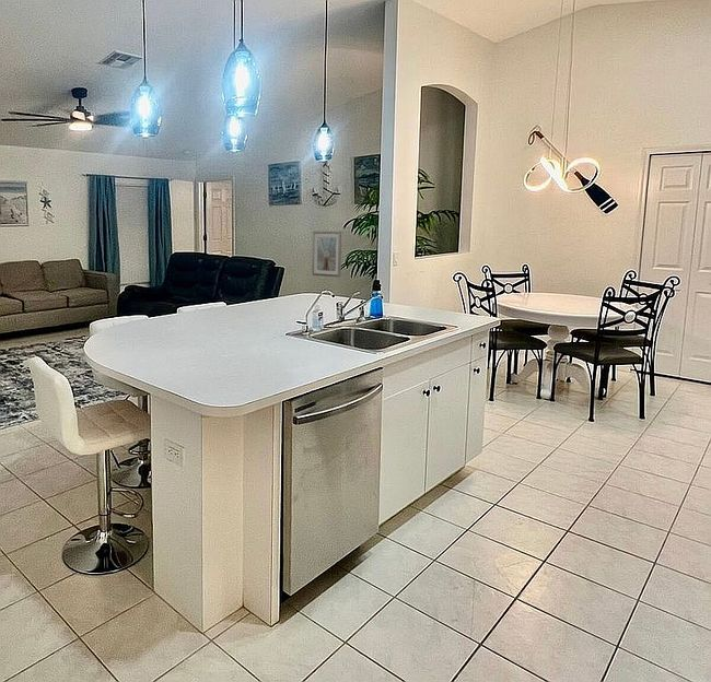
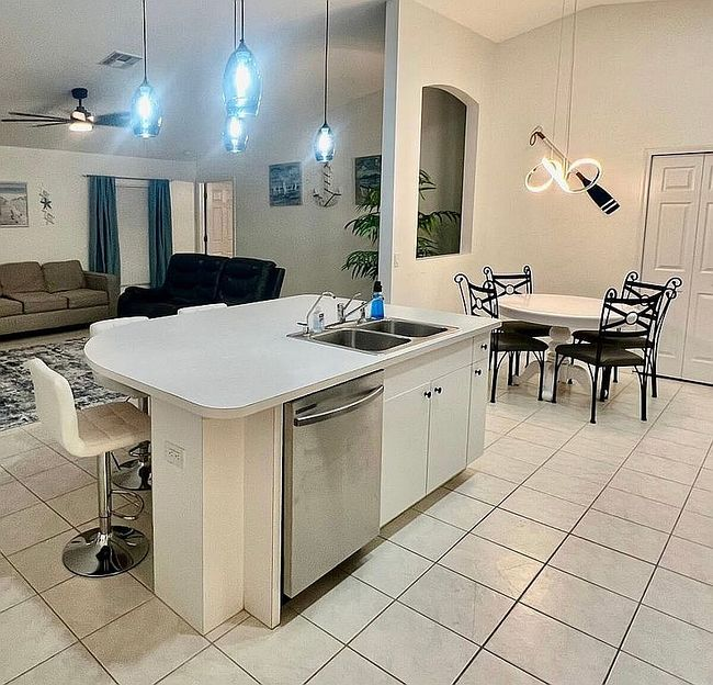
- picture frame [311,231,342,278]
